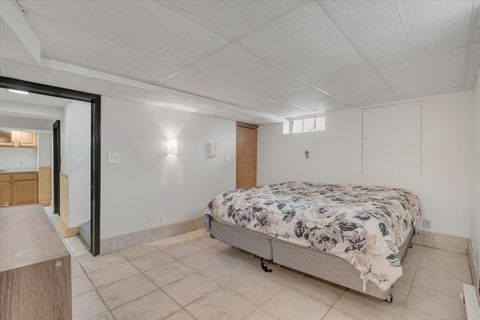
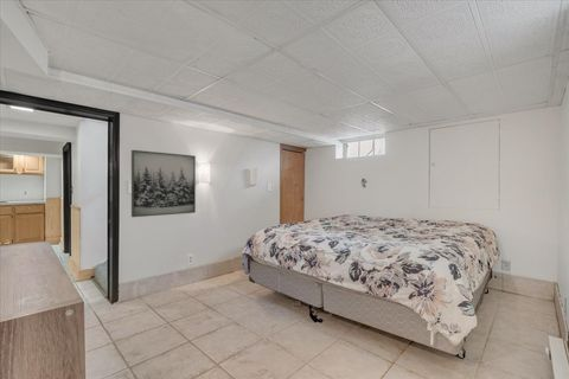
+ wall art [130,149,197,218]
